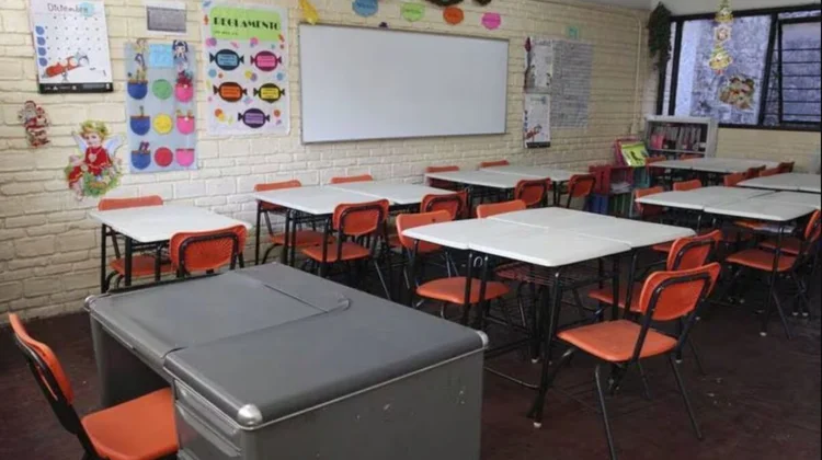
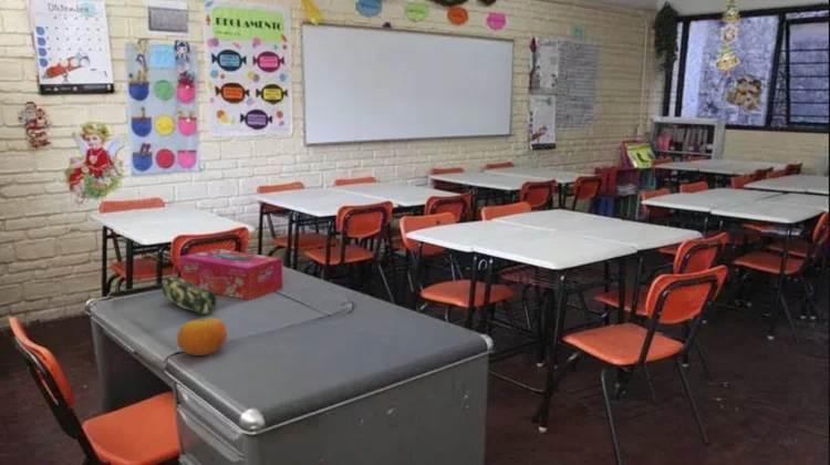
+ tissue box [178,247,283,301]
+ fruit [176,318,228,356]
+ pencil case [162,275,218,316]
